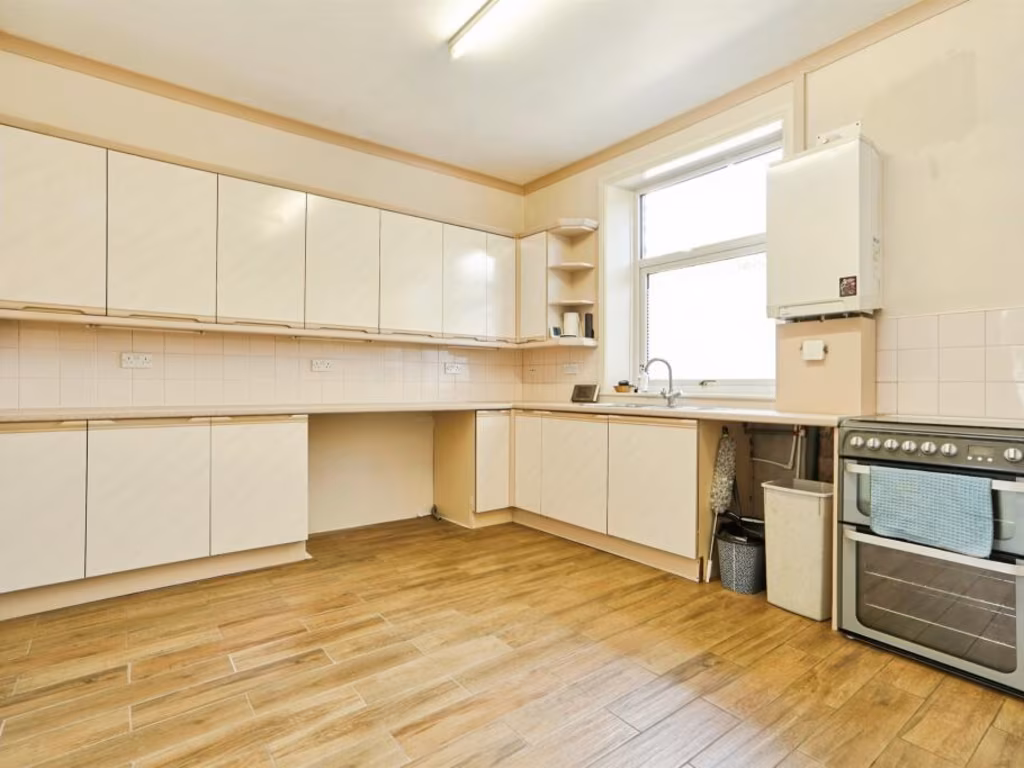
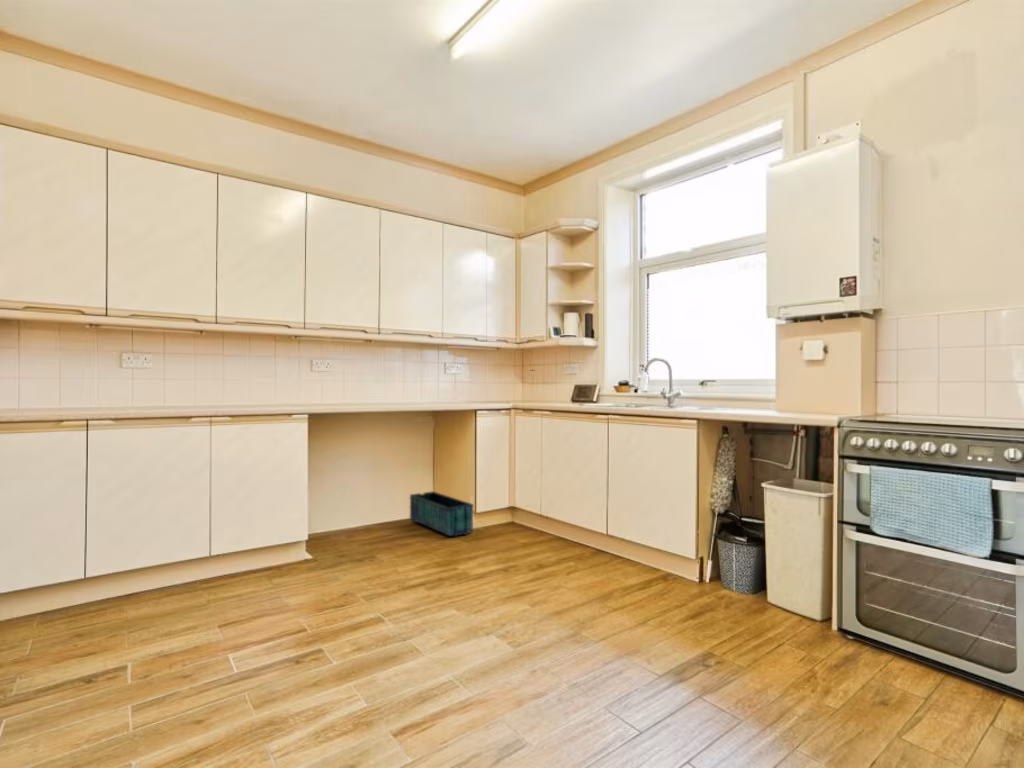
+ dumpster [409,490,475,538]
